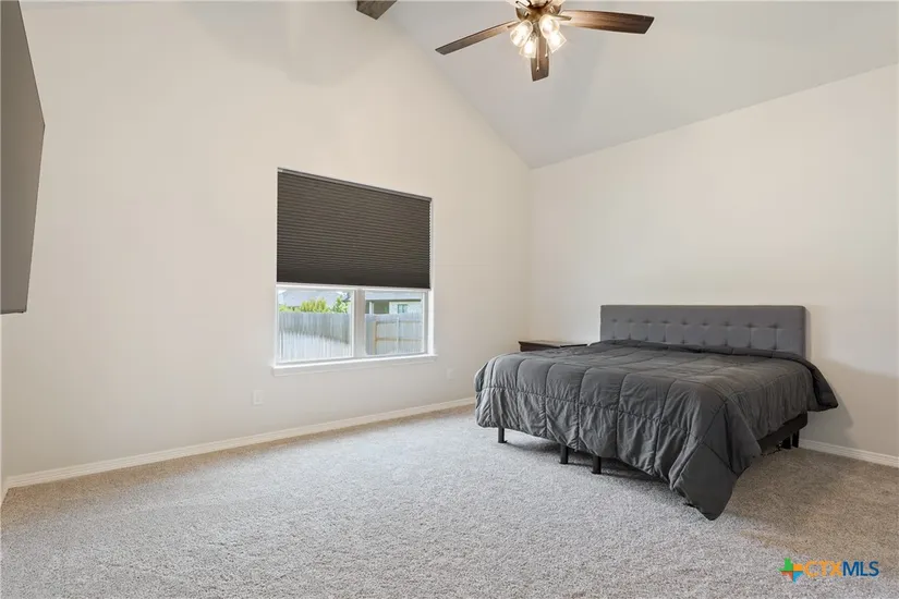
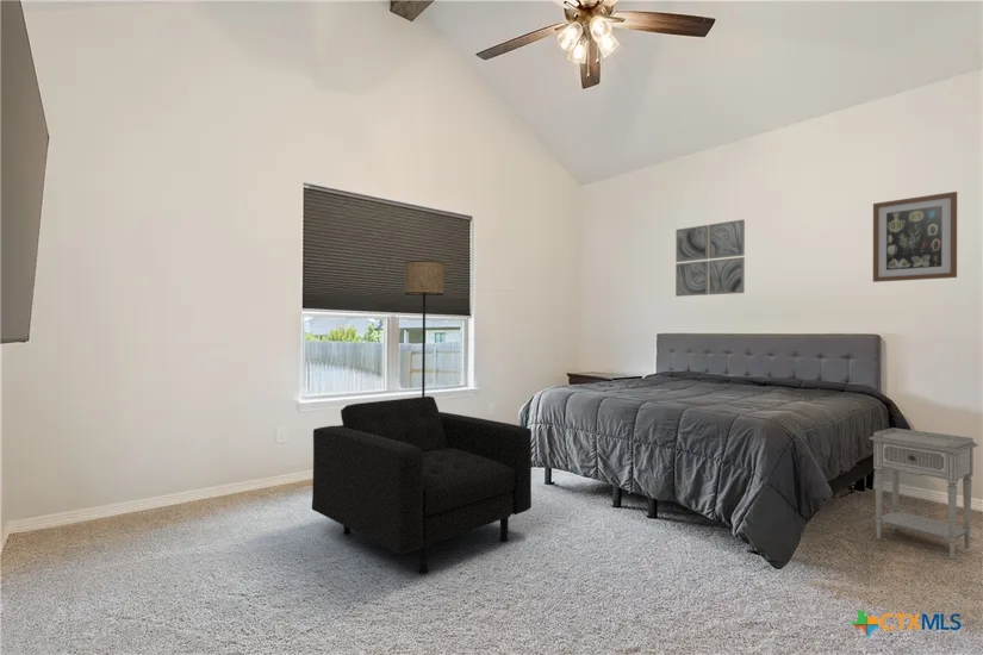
+ armchair [311,395,533,575]
+ floor lamp [403,260,446,397]
+ wall art [674,218,746,298]
+ nightstand [869,426,979,560]
+ wall art [872,191,958,283]
